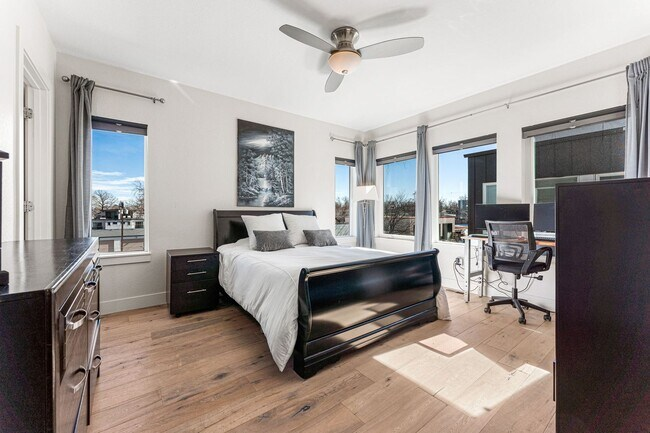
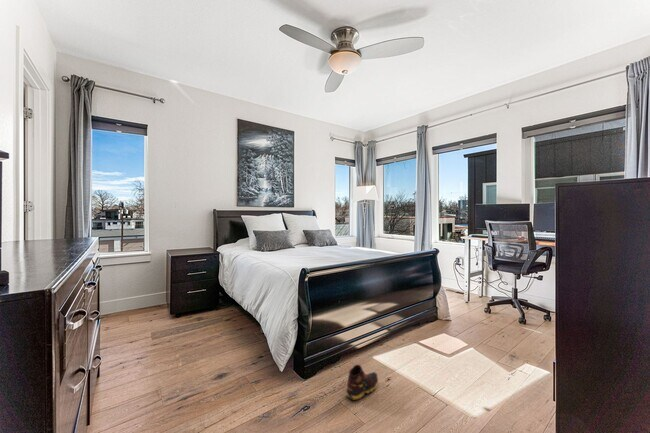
+ shoe [345,364,379,402]
